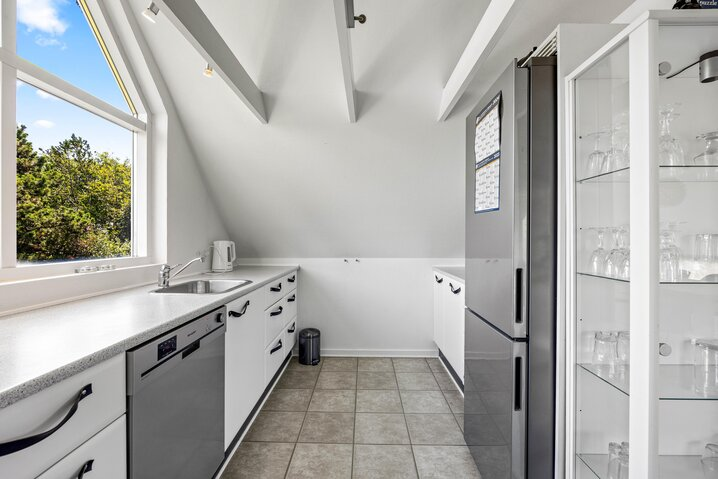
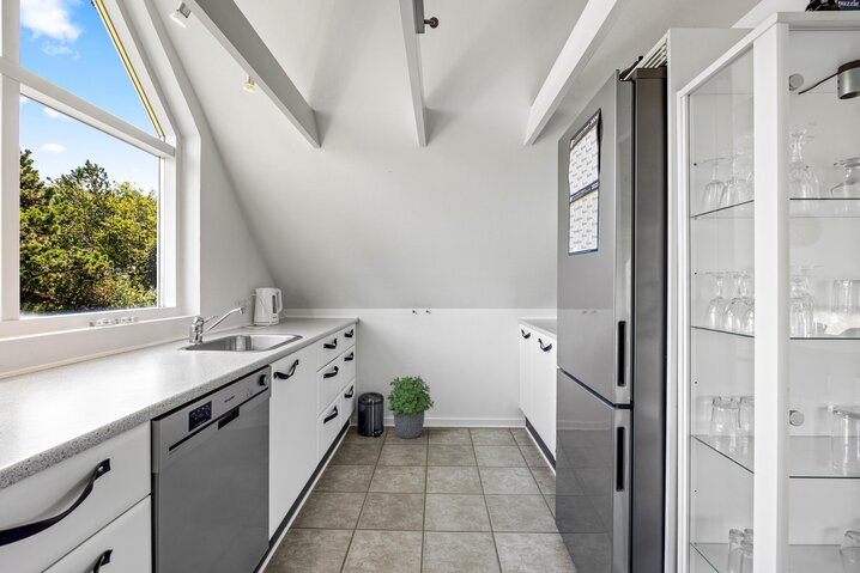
+ potted plant [384,374,435,439]
